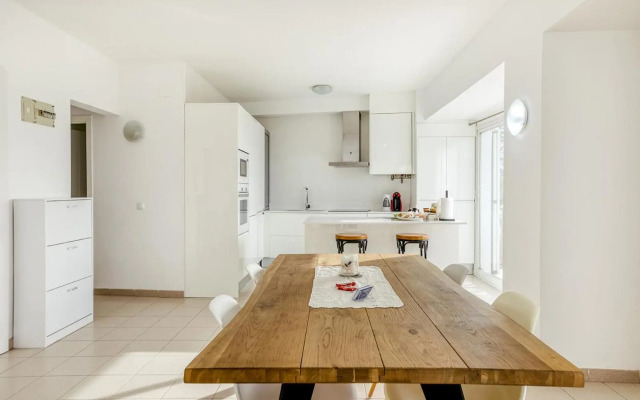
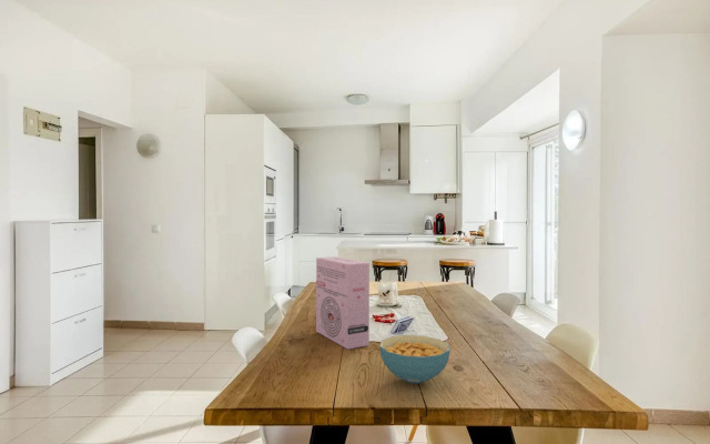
+ cereal bowl [378,334,452,385]
+ cereal box [315,255,371,351]
